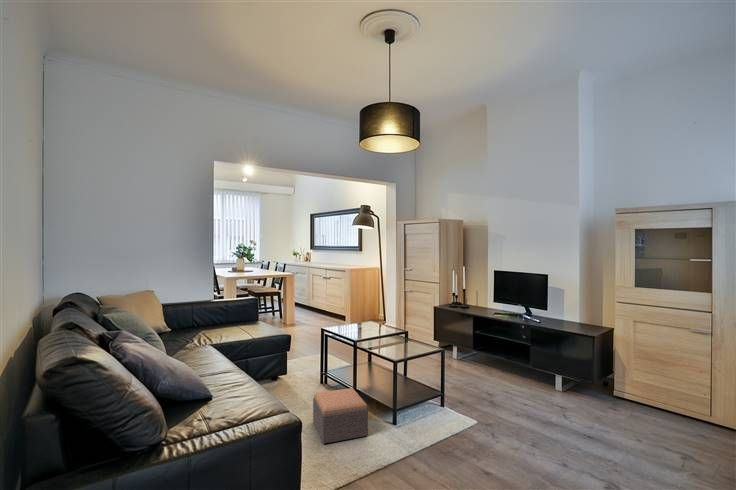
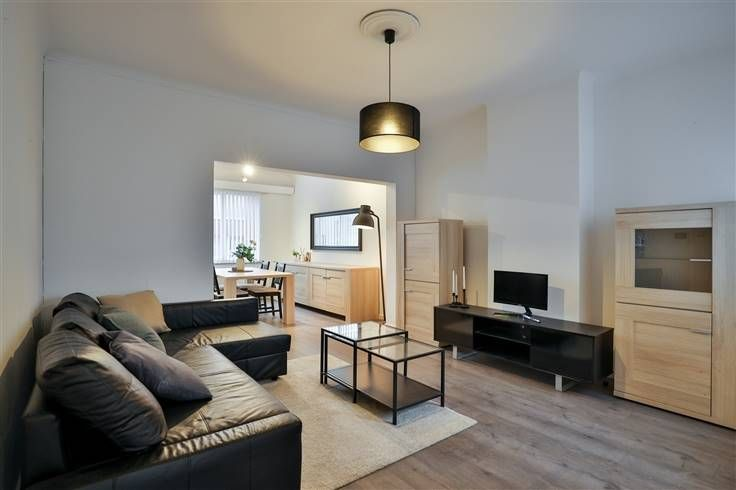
- footstool [312,387,369,444]
